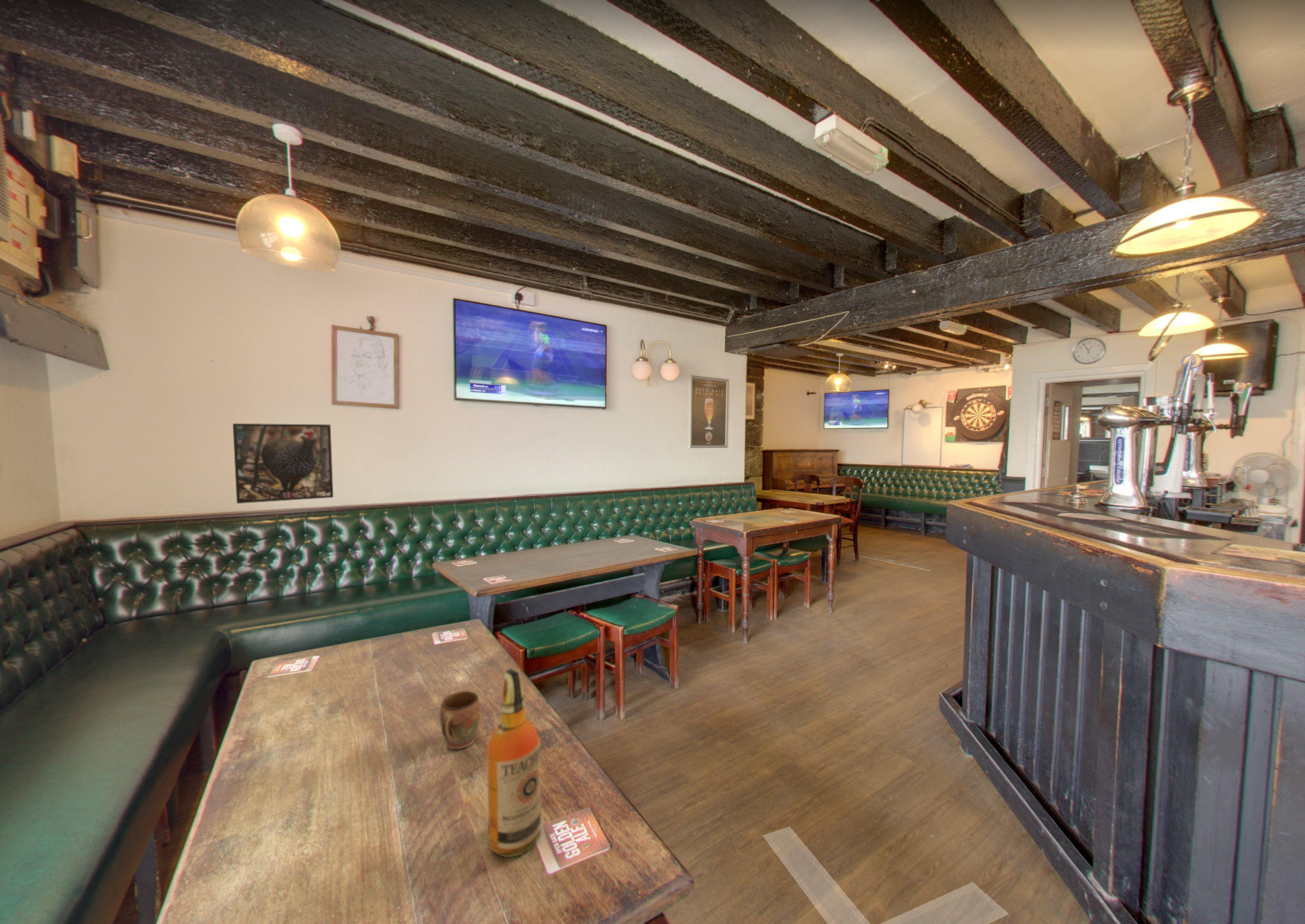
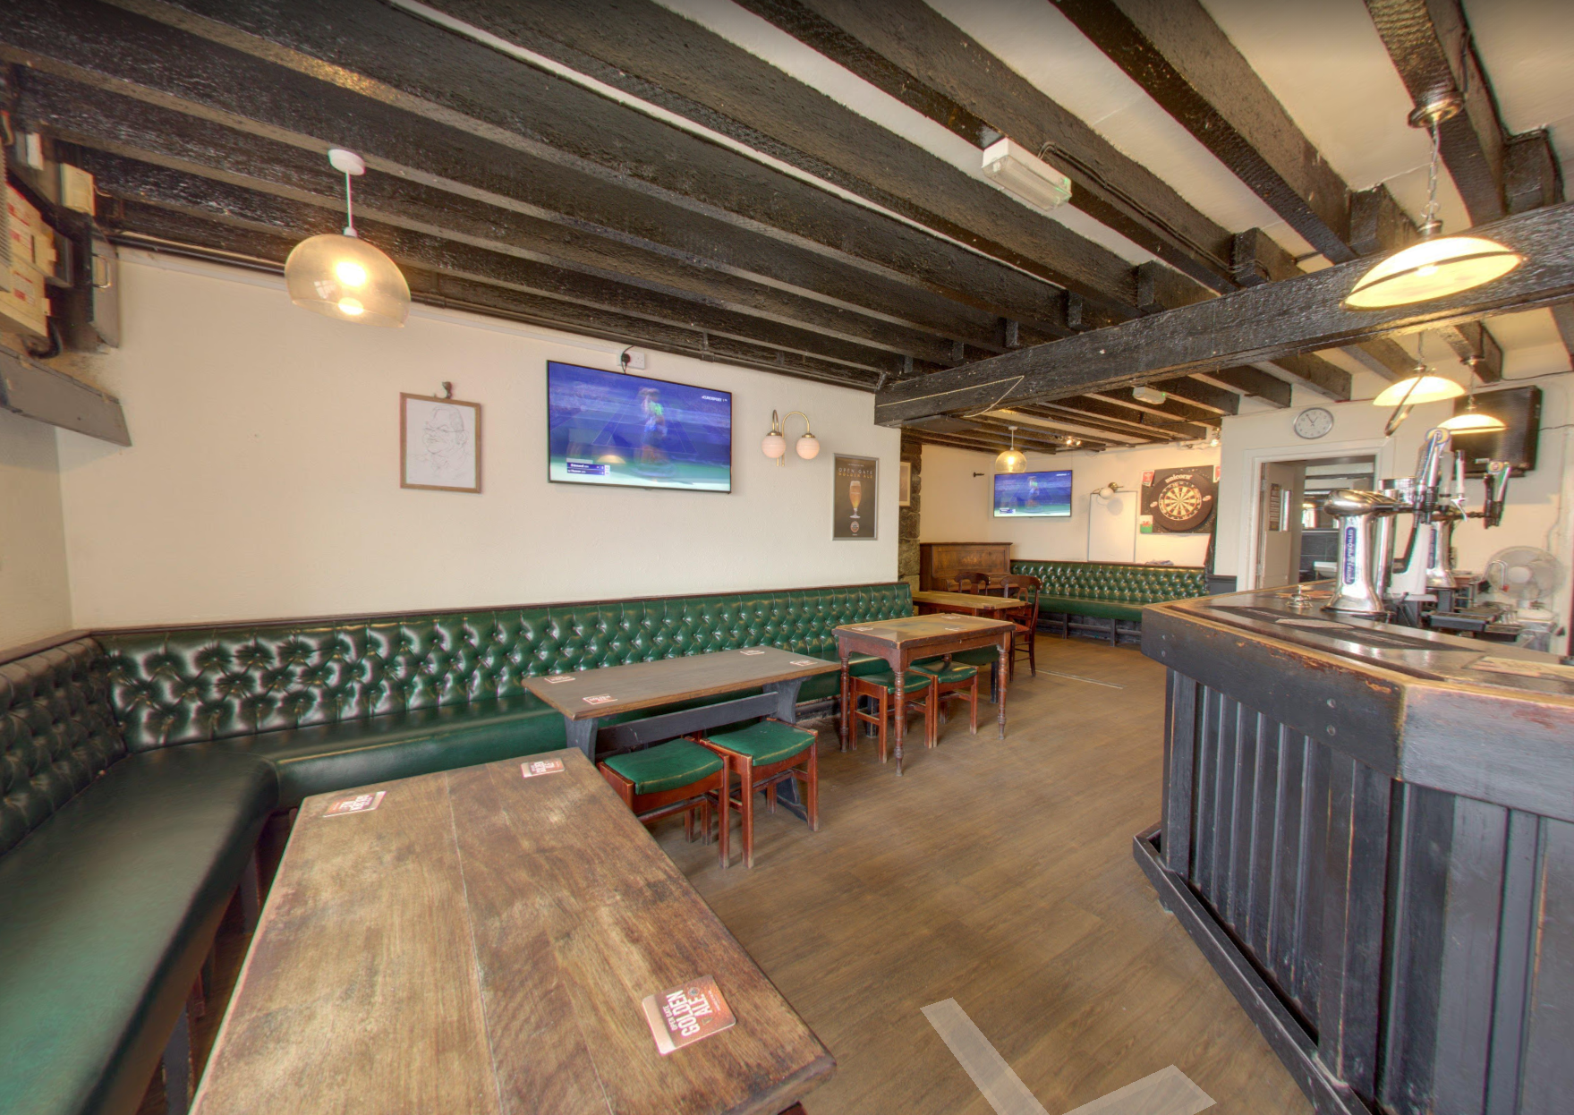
- mug [439,690,481,750]
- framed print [232,423,334,504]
- liquor bottle [486,667,542,858]
